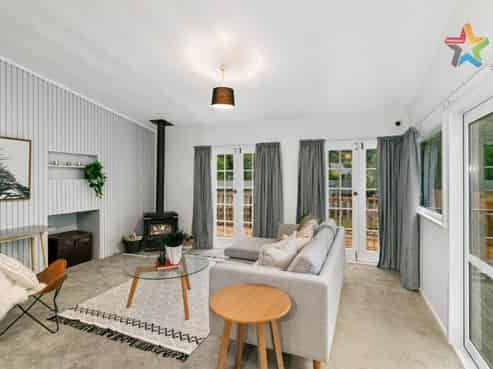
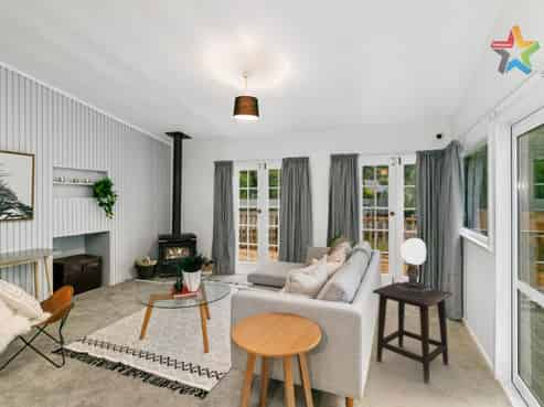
+ side table [372,281,454,384]
+ table lamp [395,237,433,293]
